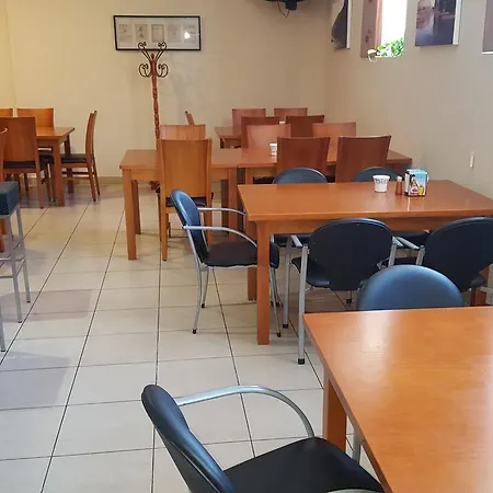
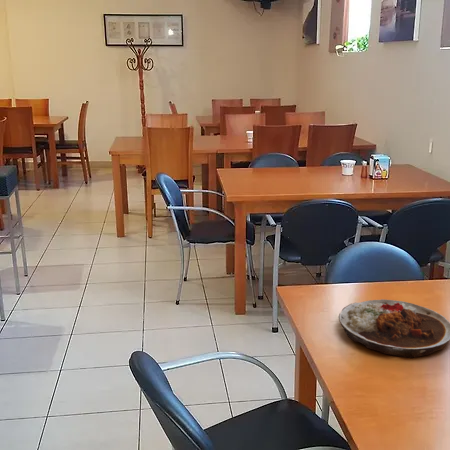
+ plate [338,298,450,359]
